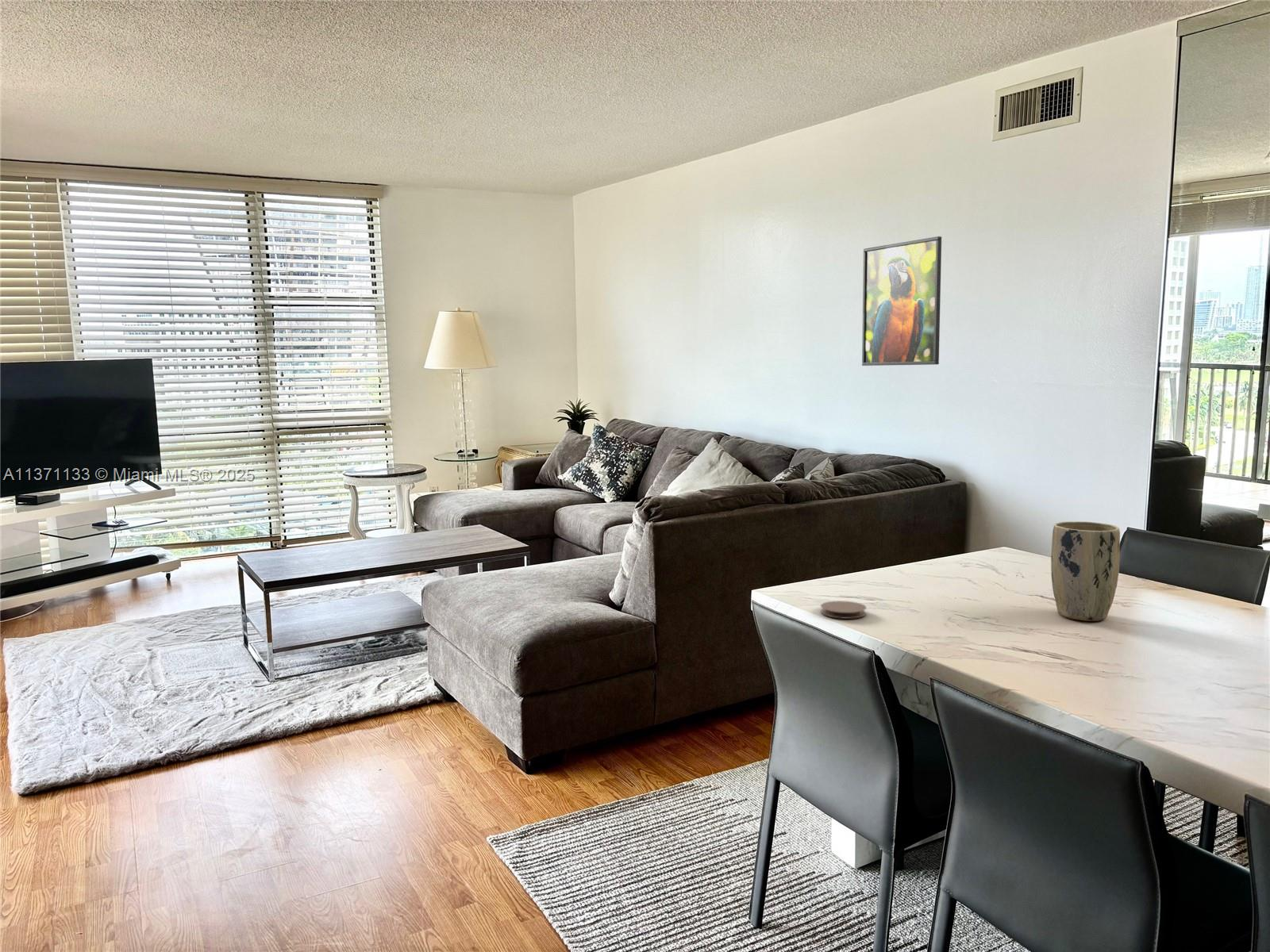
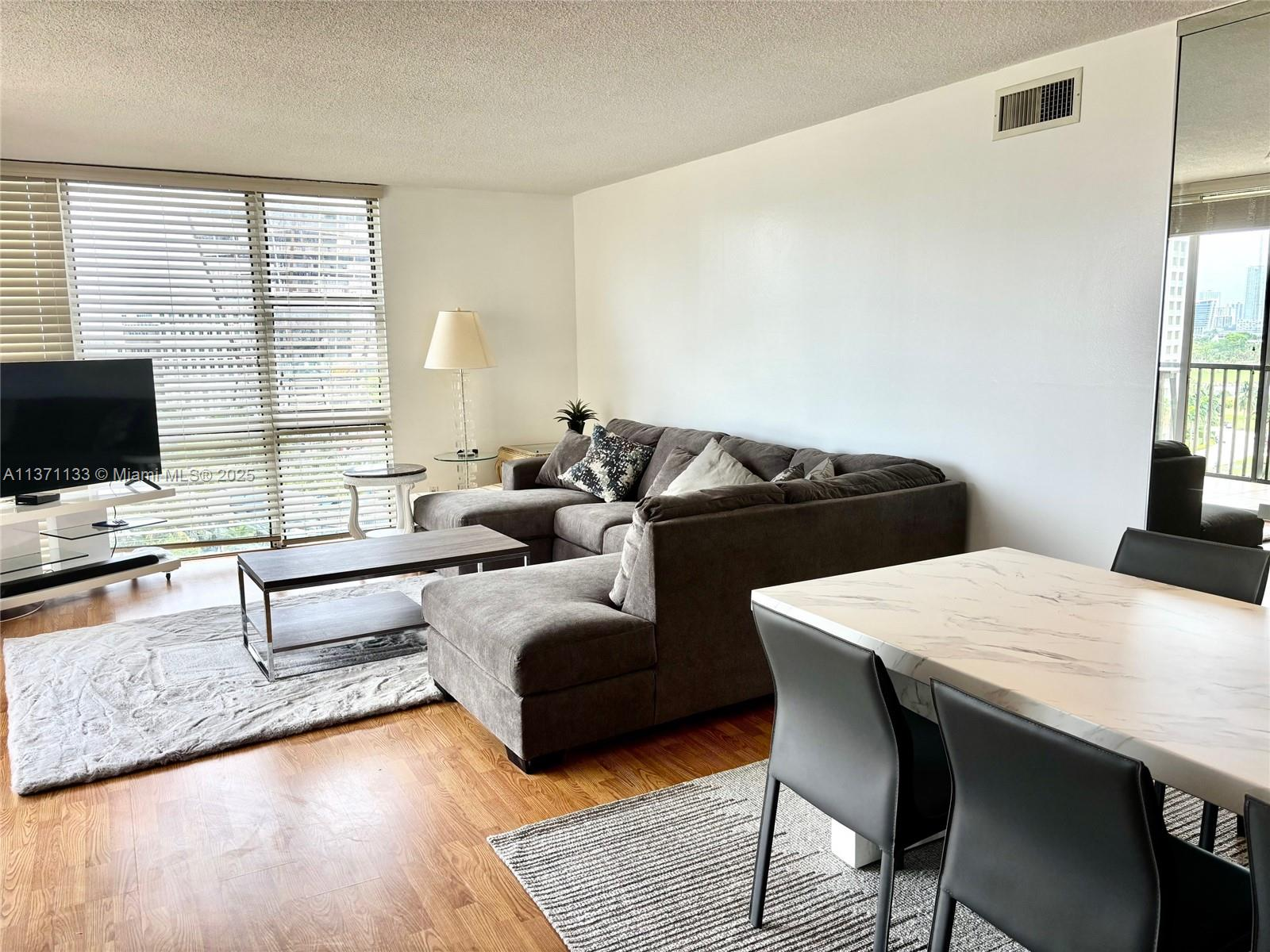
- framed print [861,236,942,367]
- coaster [820,600,868,620]
- plant pot [1050,520,1121,622]
